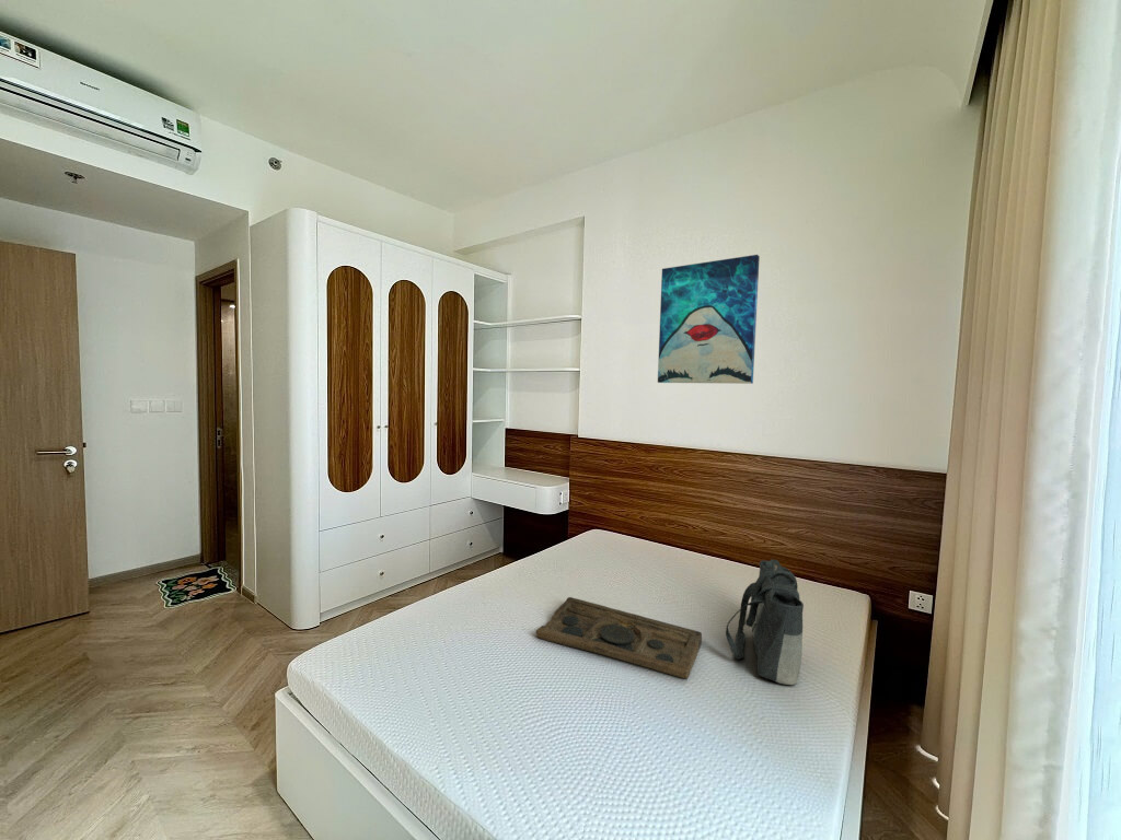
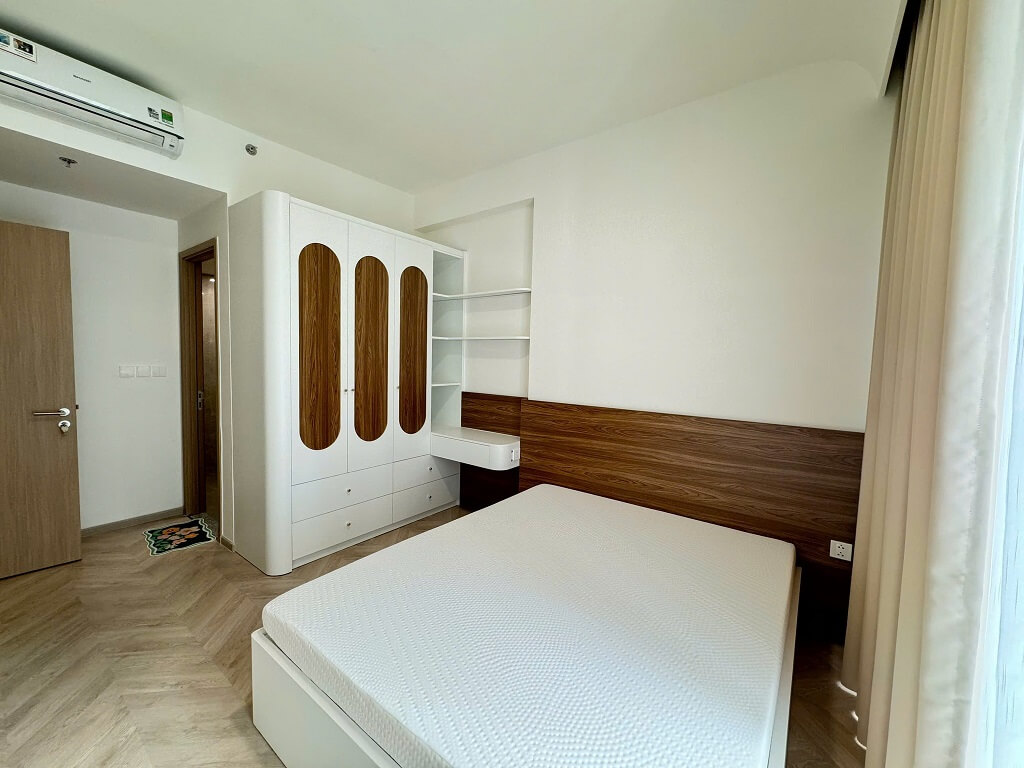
- decorative tray [535,596,703,679]
- wall art [657,254,761,385]
- tote bag [725,559,805,686]
